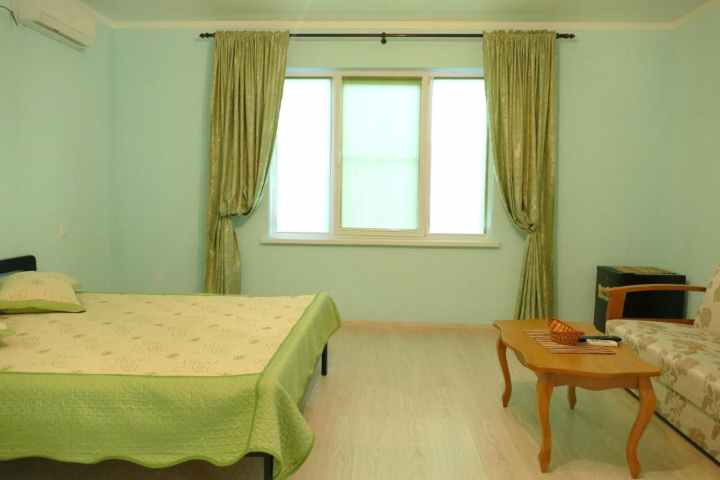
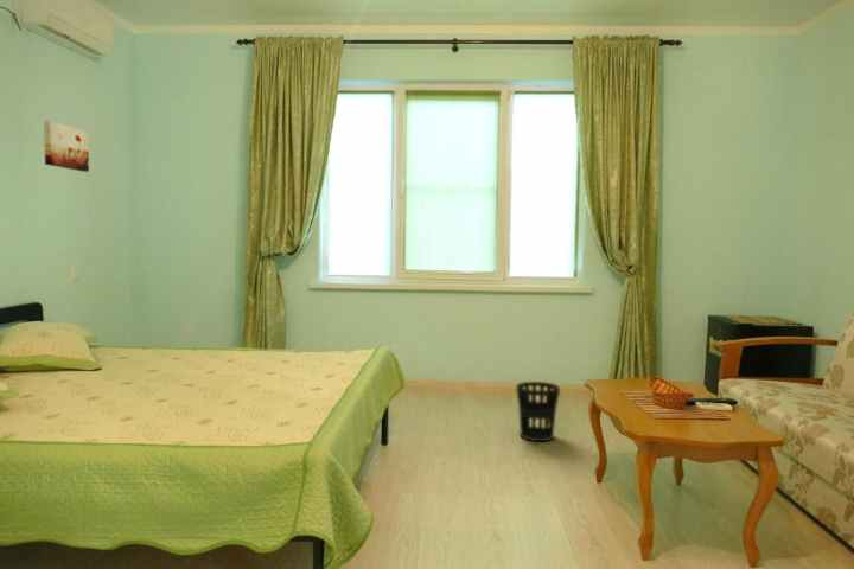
+ wastebasket [515,381,561,442]
+ wall art [43,120,90,173]
